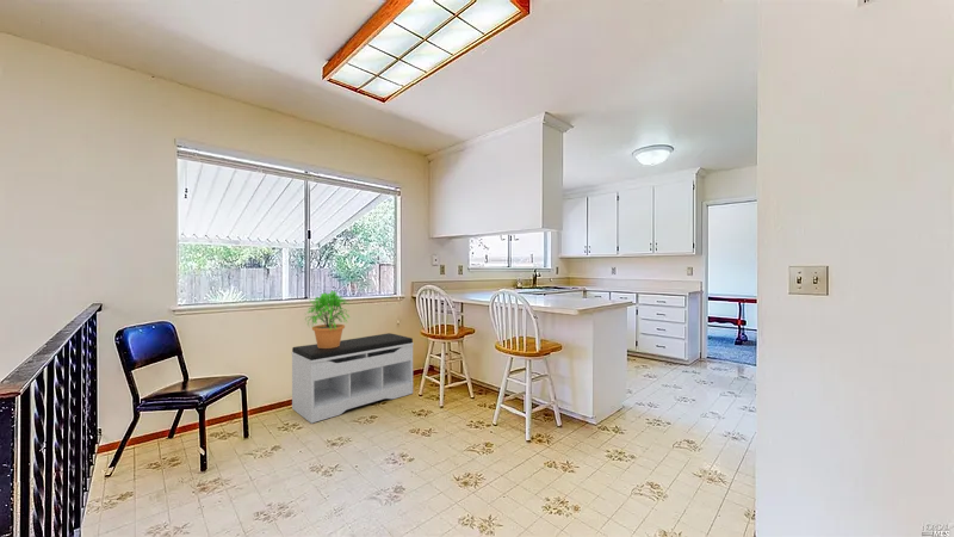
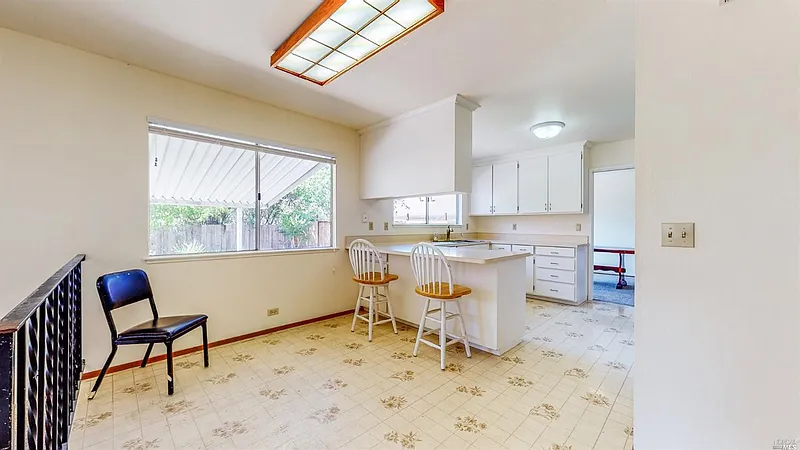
- potted plant [303,289,352,348]
- bench [291,332,415,425]
